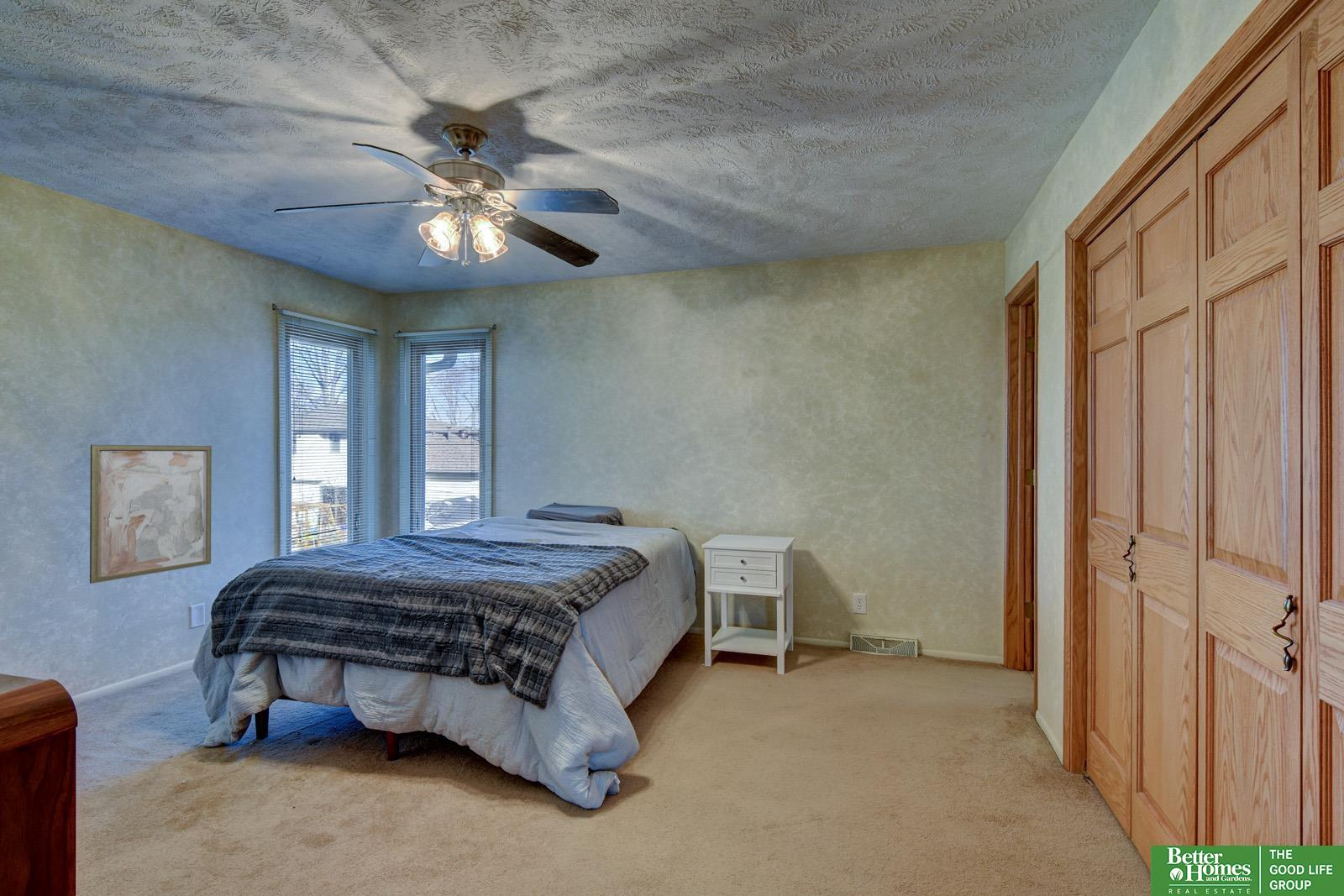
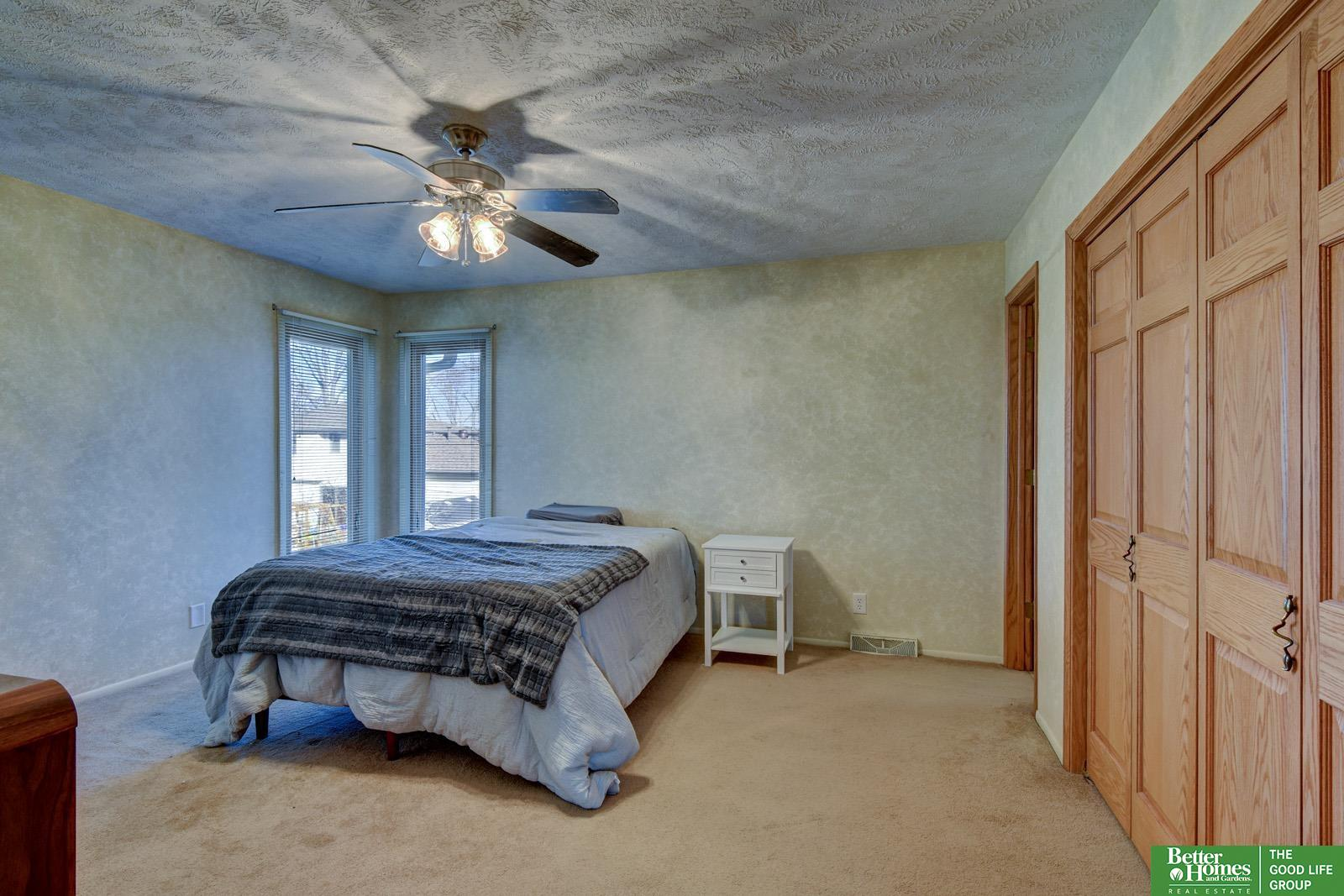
- wall art [89,444,213,584]
